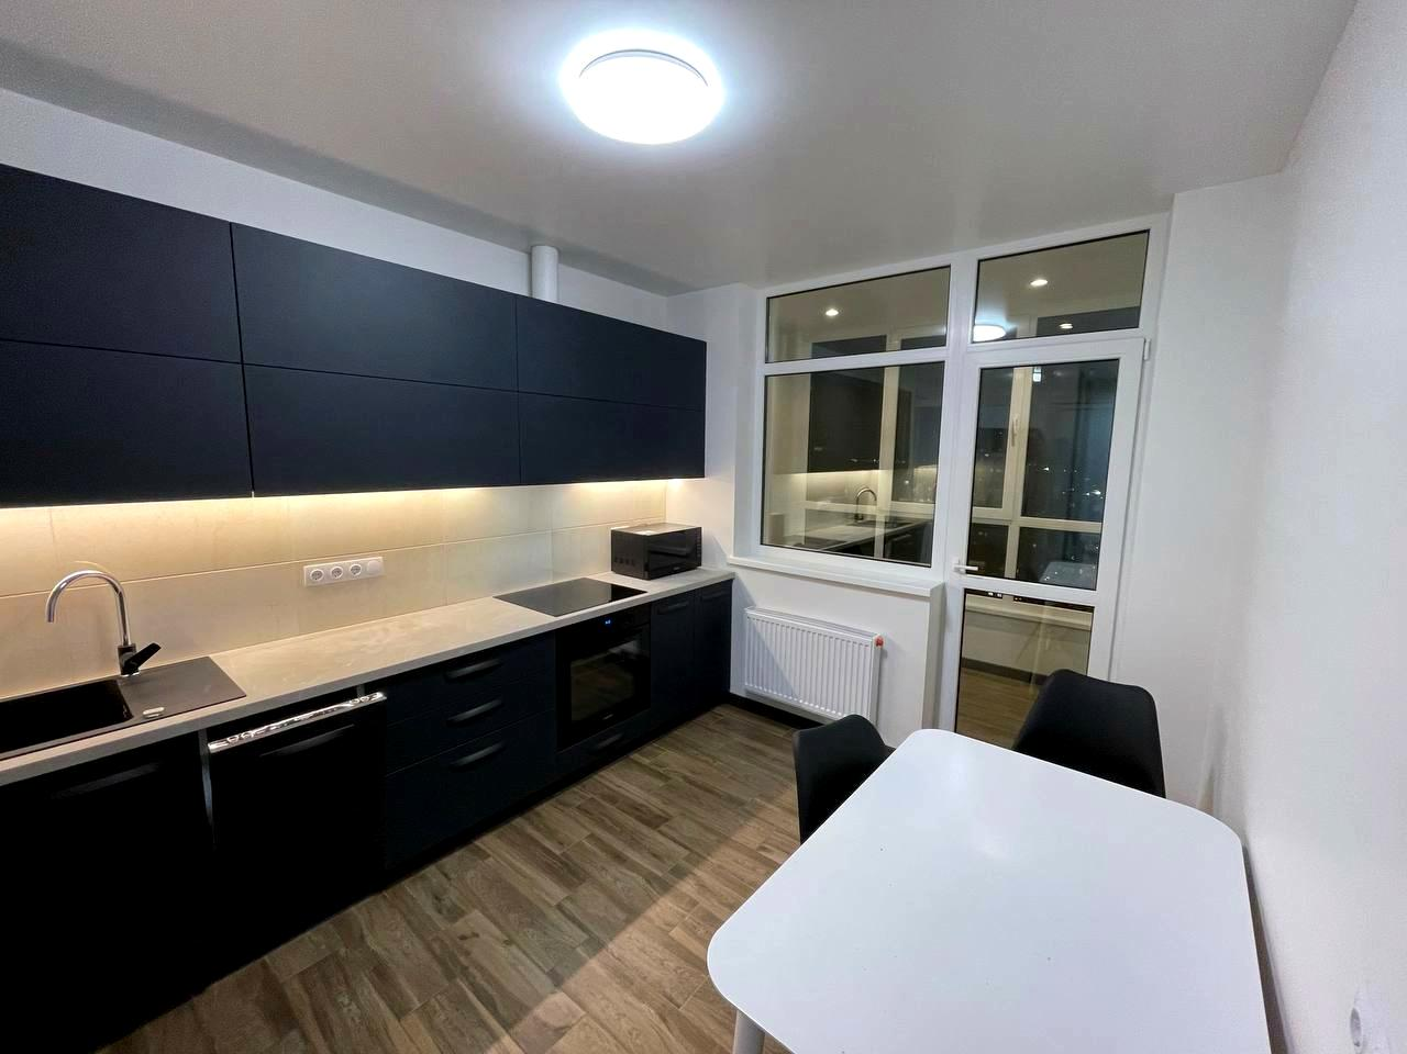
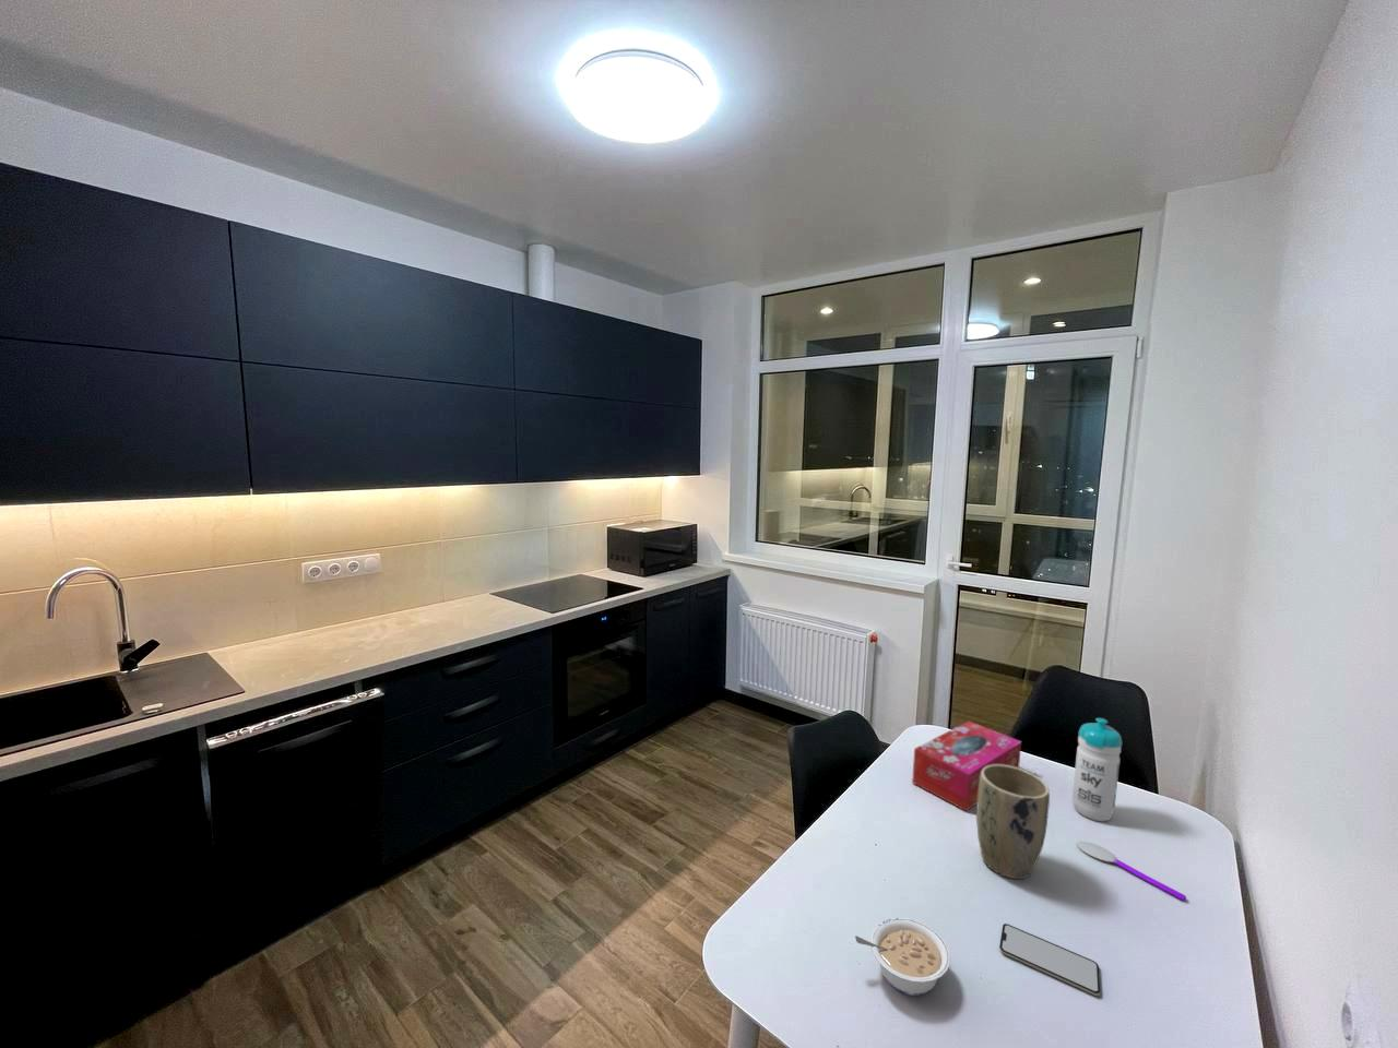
+ legume [854,917,951,996]
+ water bottle [1071,718,1123,822]
+ spoon [1075,841,1188,902]
+ plant pot [975,764,1050,880]
+ tissue box [910,720,1023,812]
+ smartphone [998,923,1101,996]
